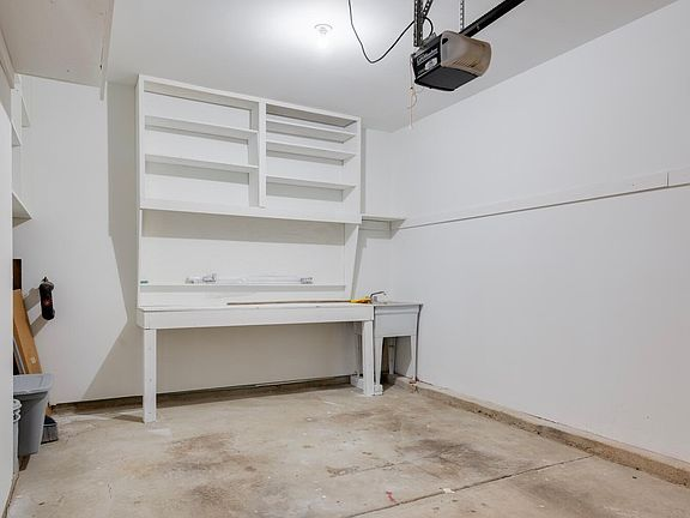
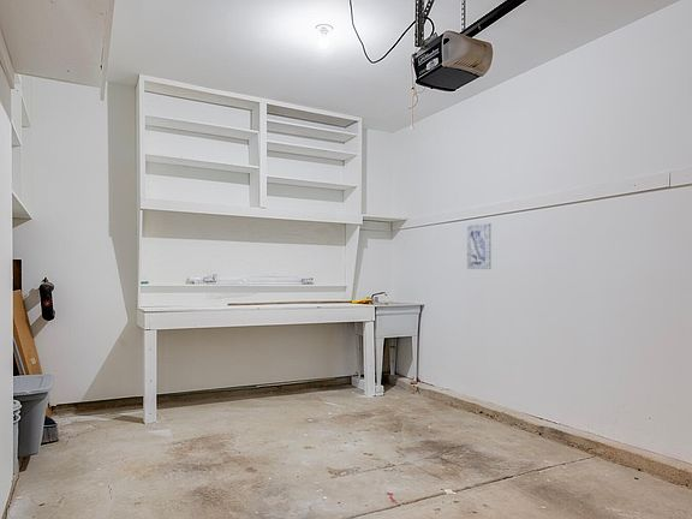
+ wall art [466,222,493,270]
